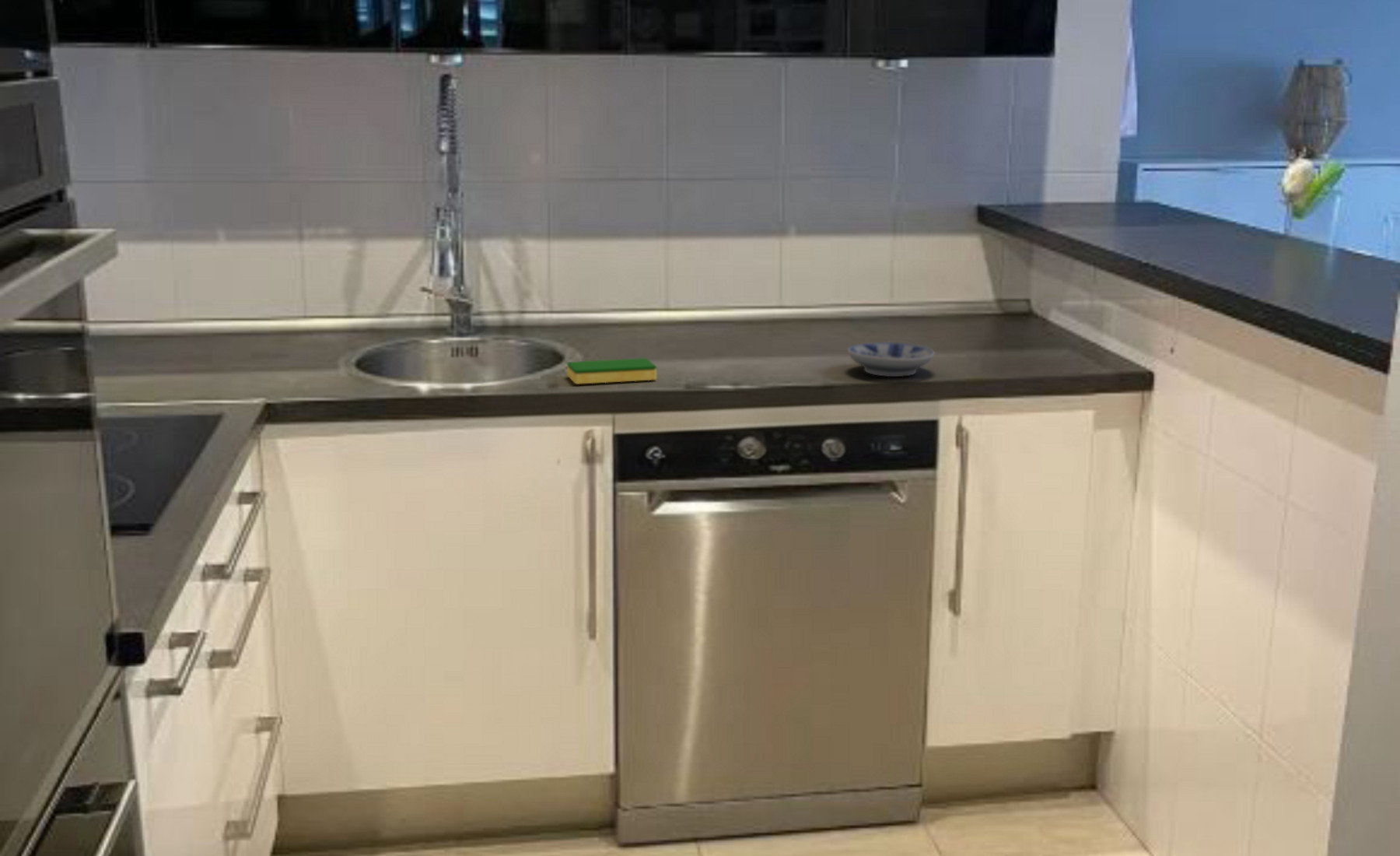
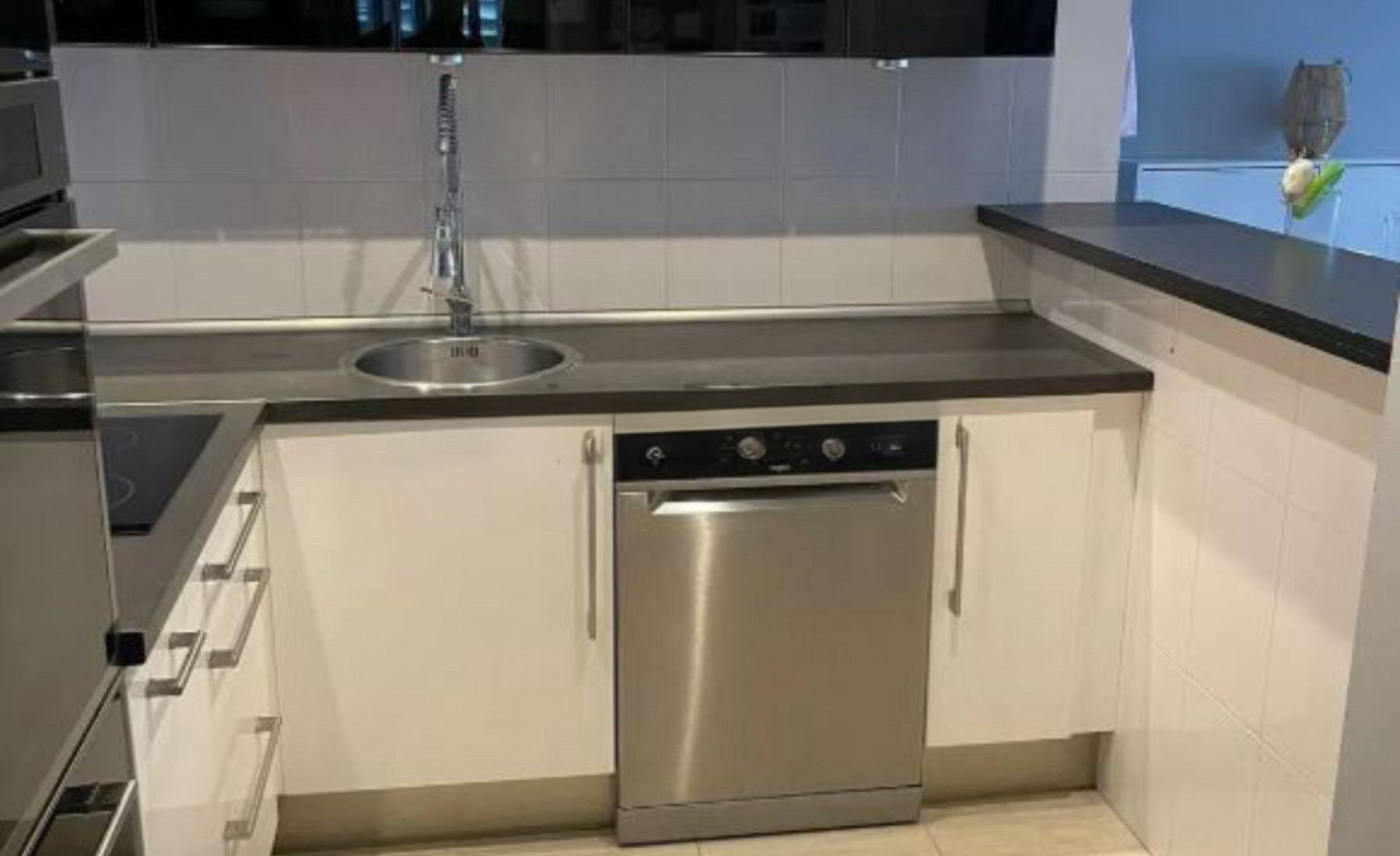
- dish sponge [566,357,657,385]
- bowl [847,342,935,377]
